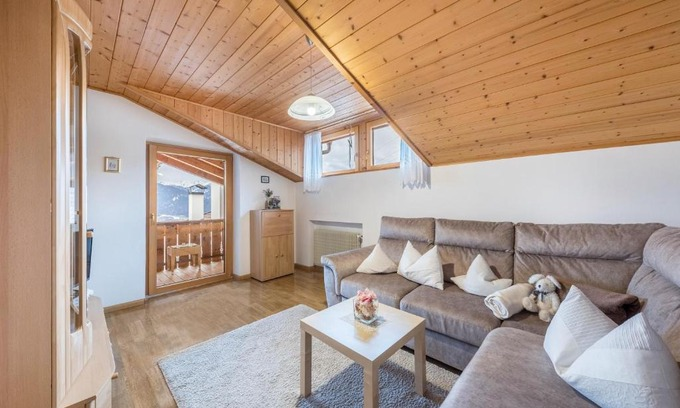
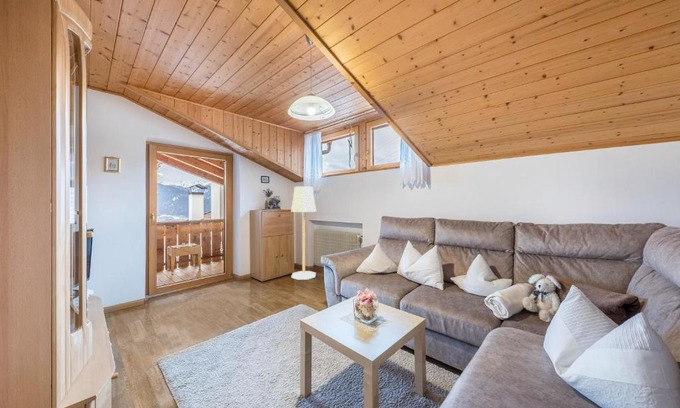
+ floor lamp [290,185,317,281]
